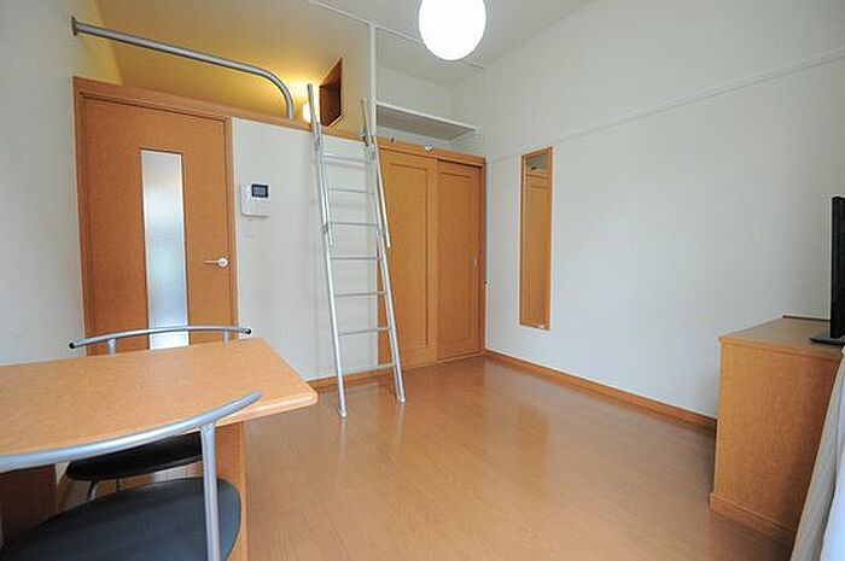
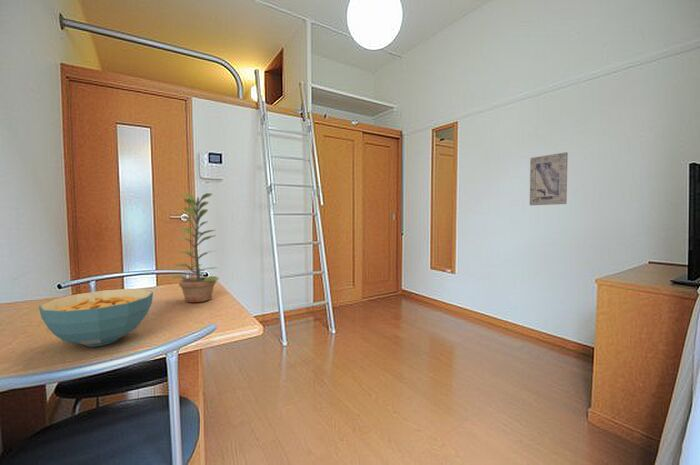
+ wall art [529,151,569,206]
+ cereal bowl [38,288,154,348]
+ plant [169,192,220,303]
